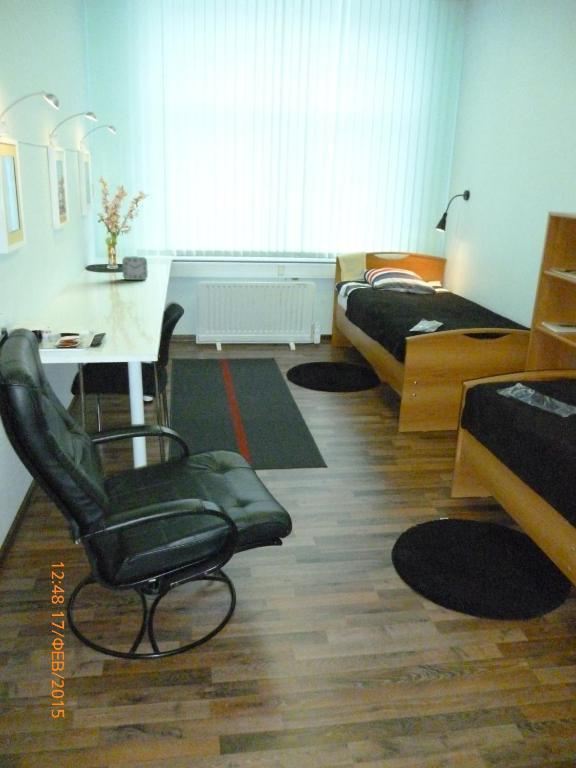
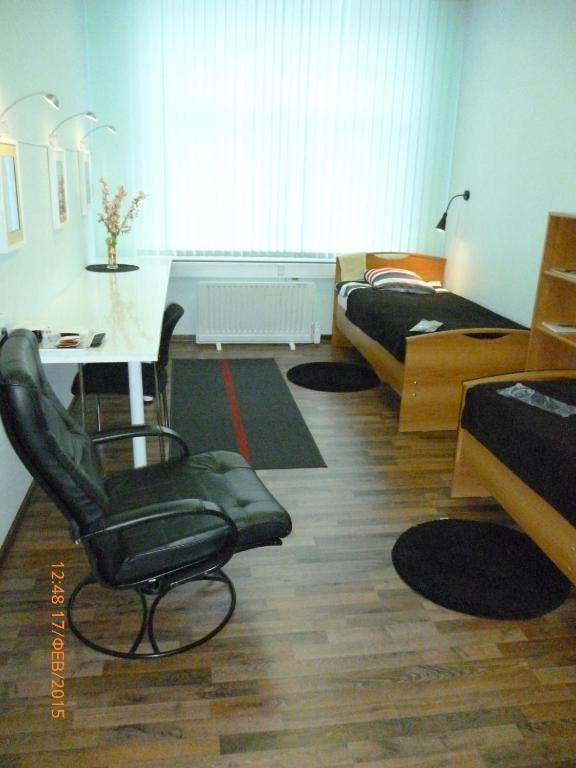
- alarm clock [121,255,149,281]
